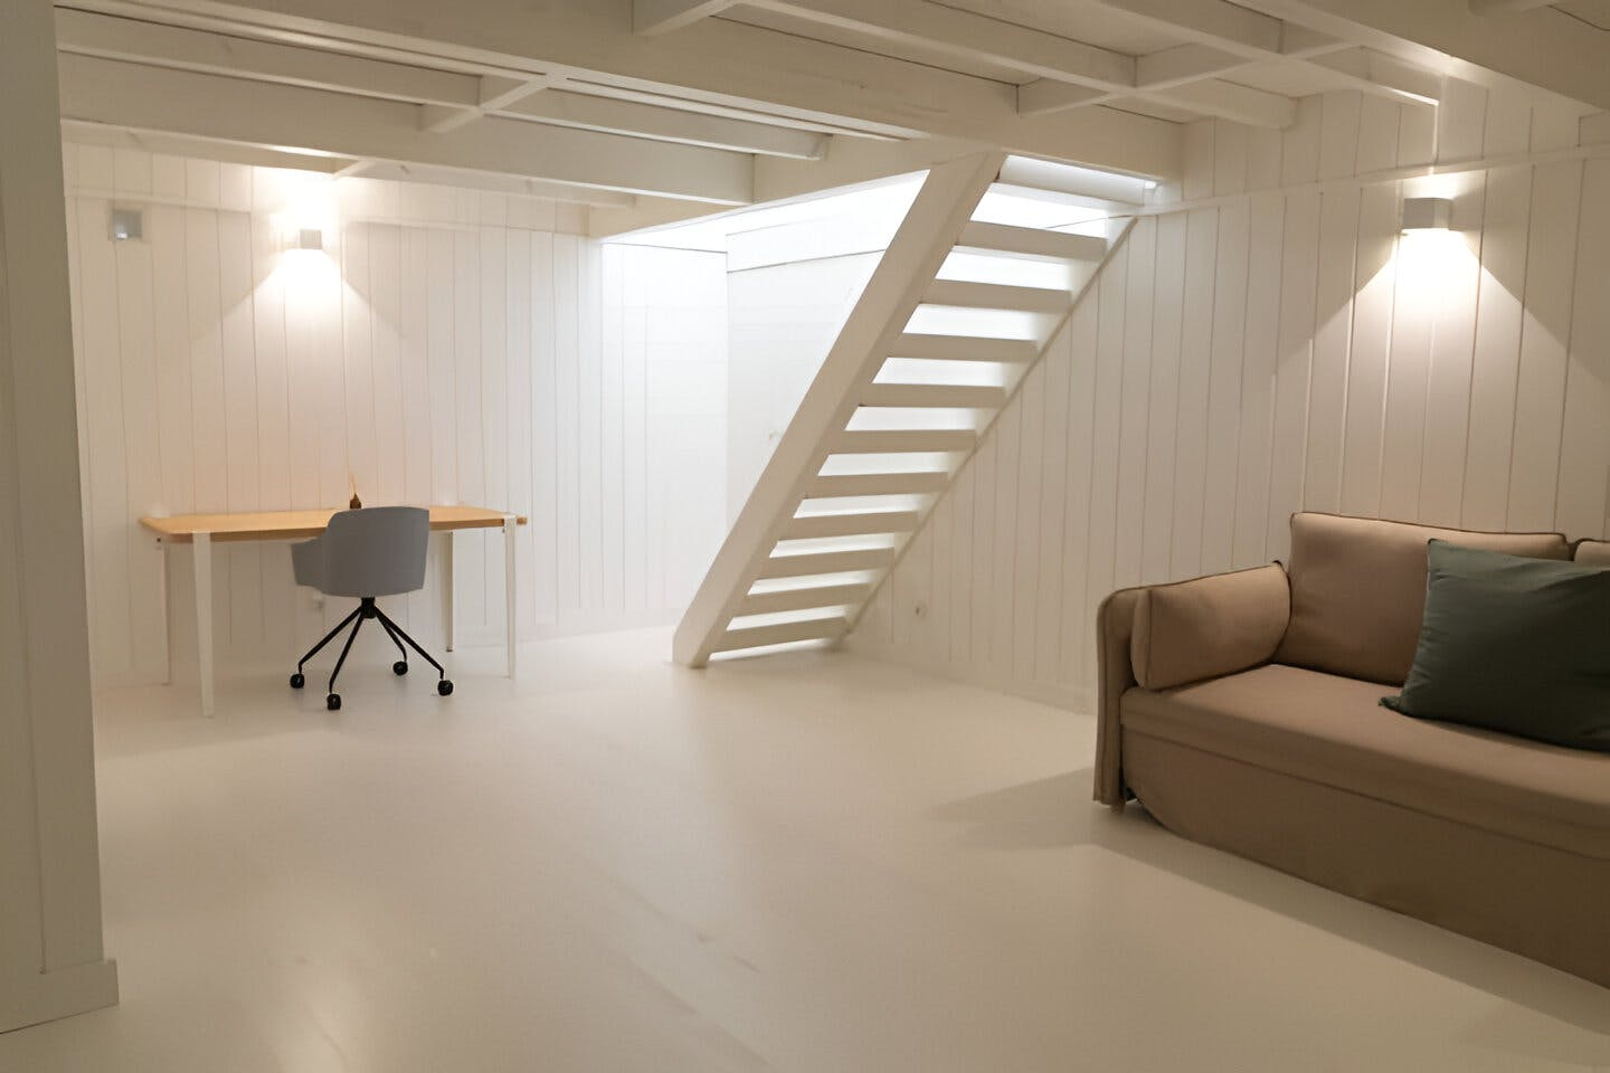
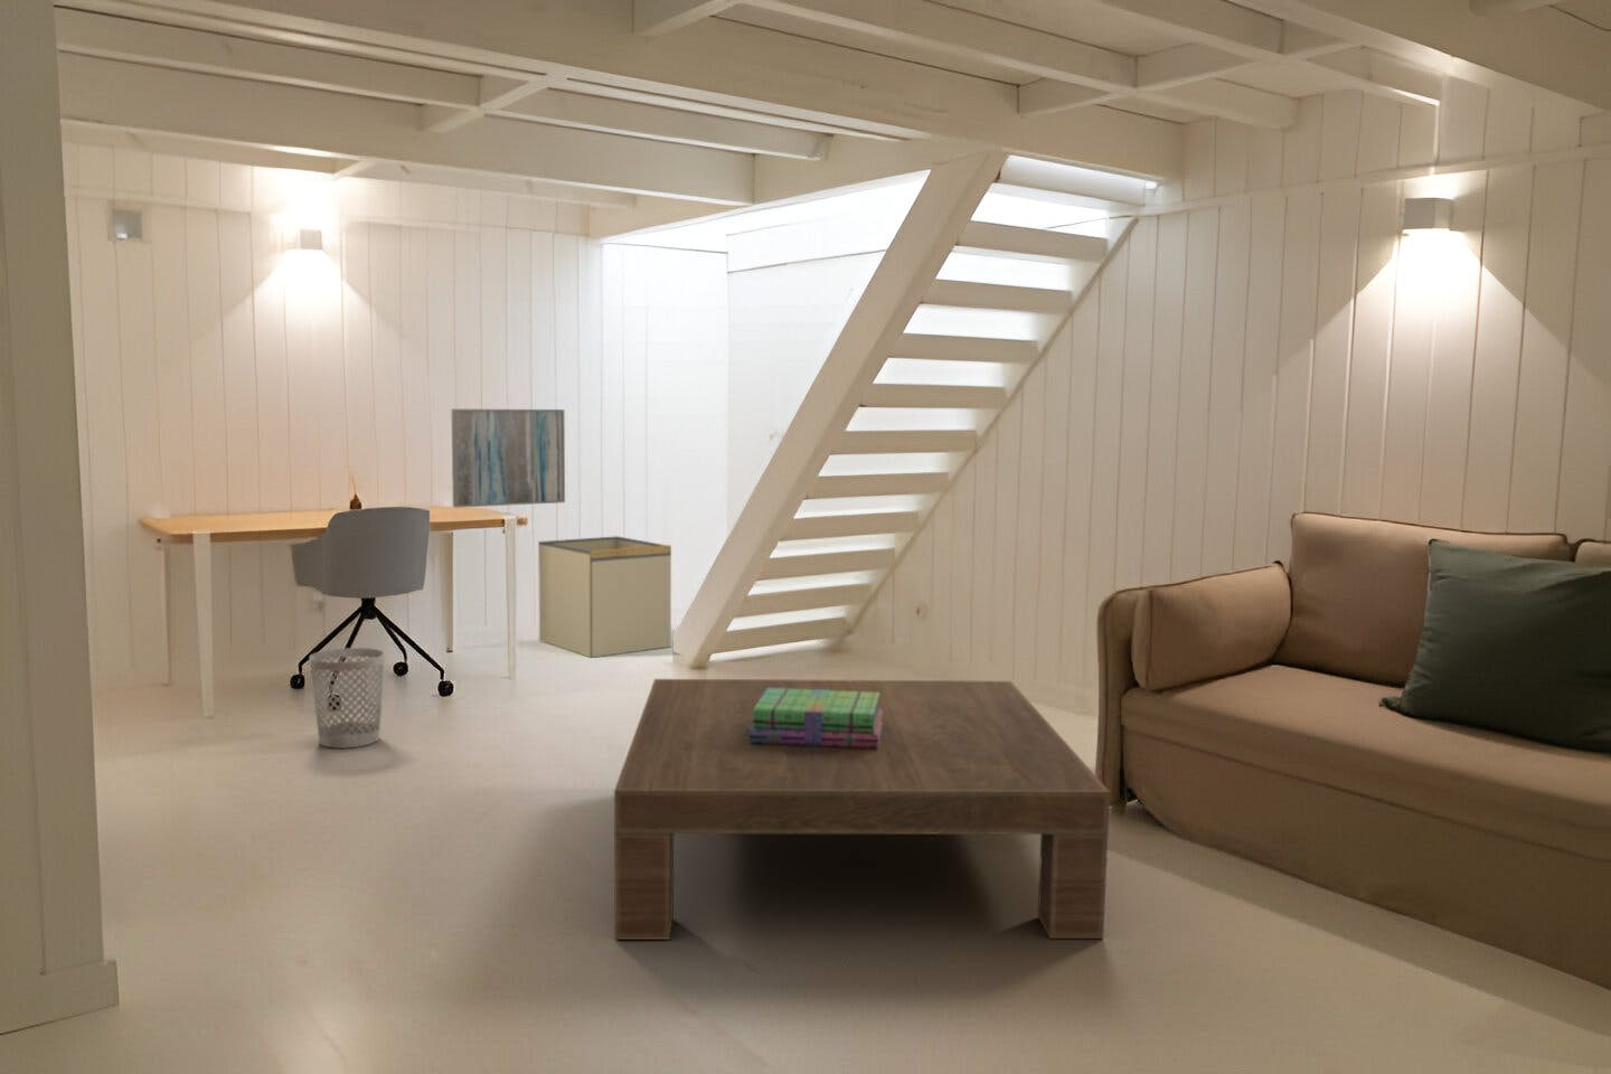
+ wastebasket [309,646,386,749]
+ wall art [451,409,566,509]
+ coffee table [613,678,1111,941]
+ storage bin [537,535,672,659]
+ stack of books [749,688,882,748]
